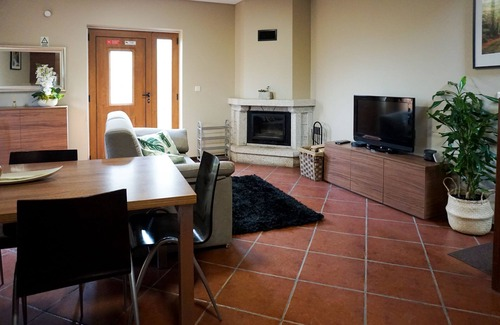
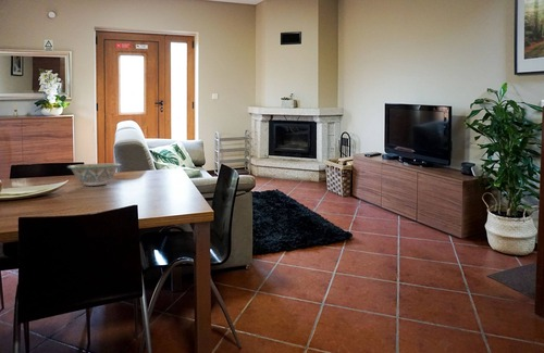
+ decorative bowl [66,163,122,187]
